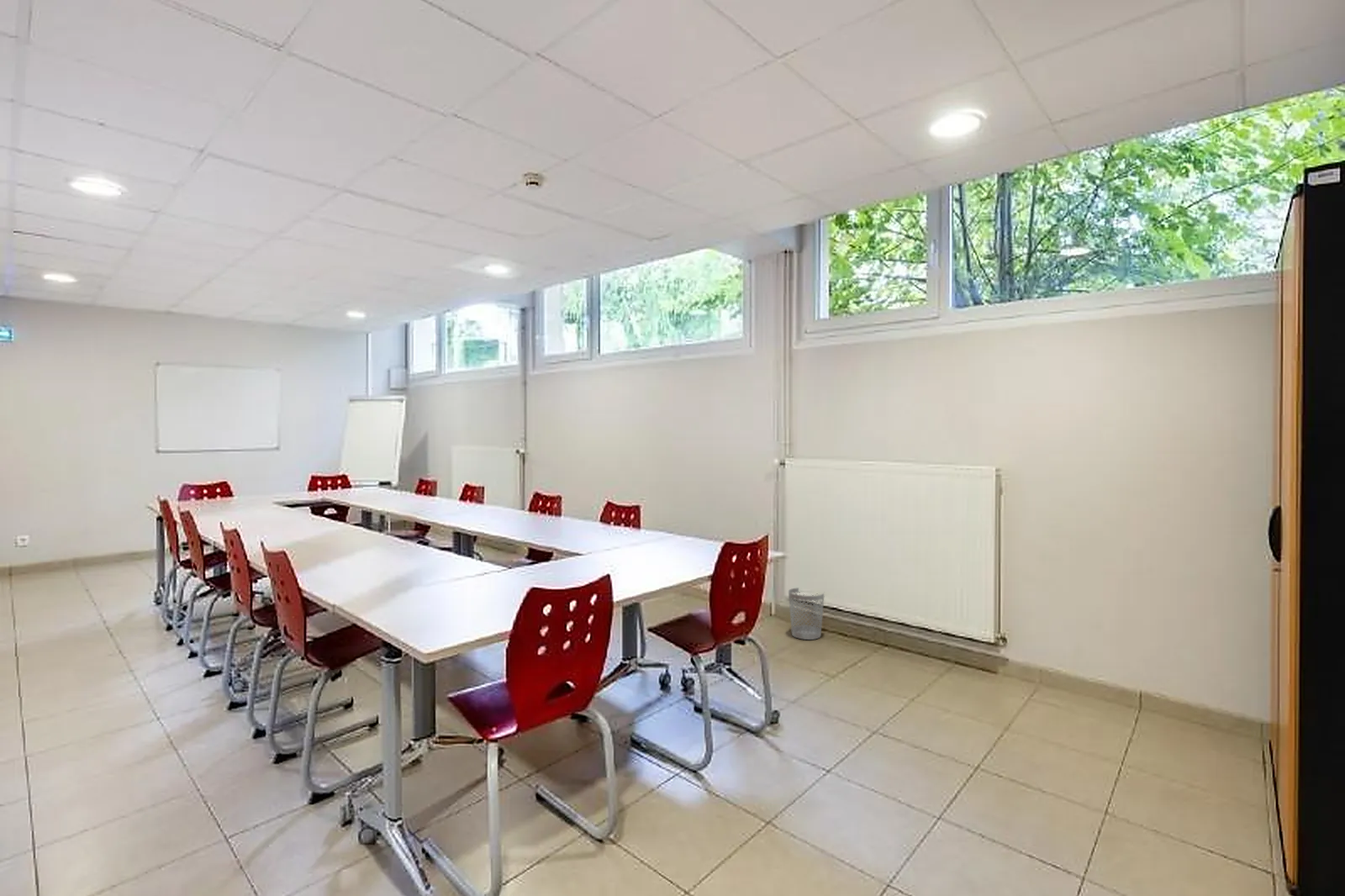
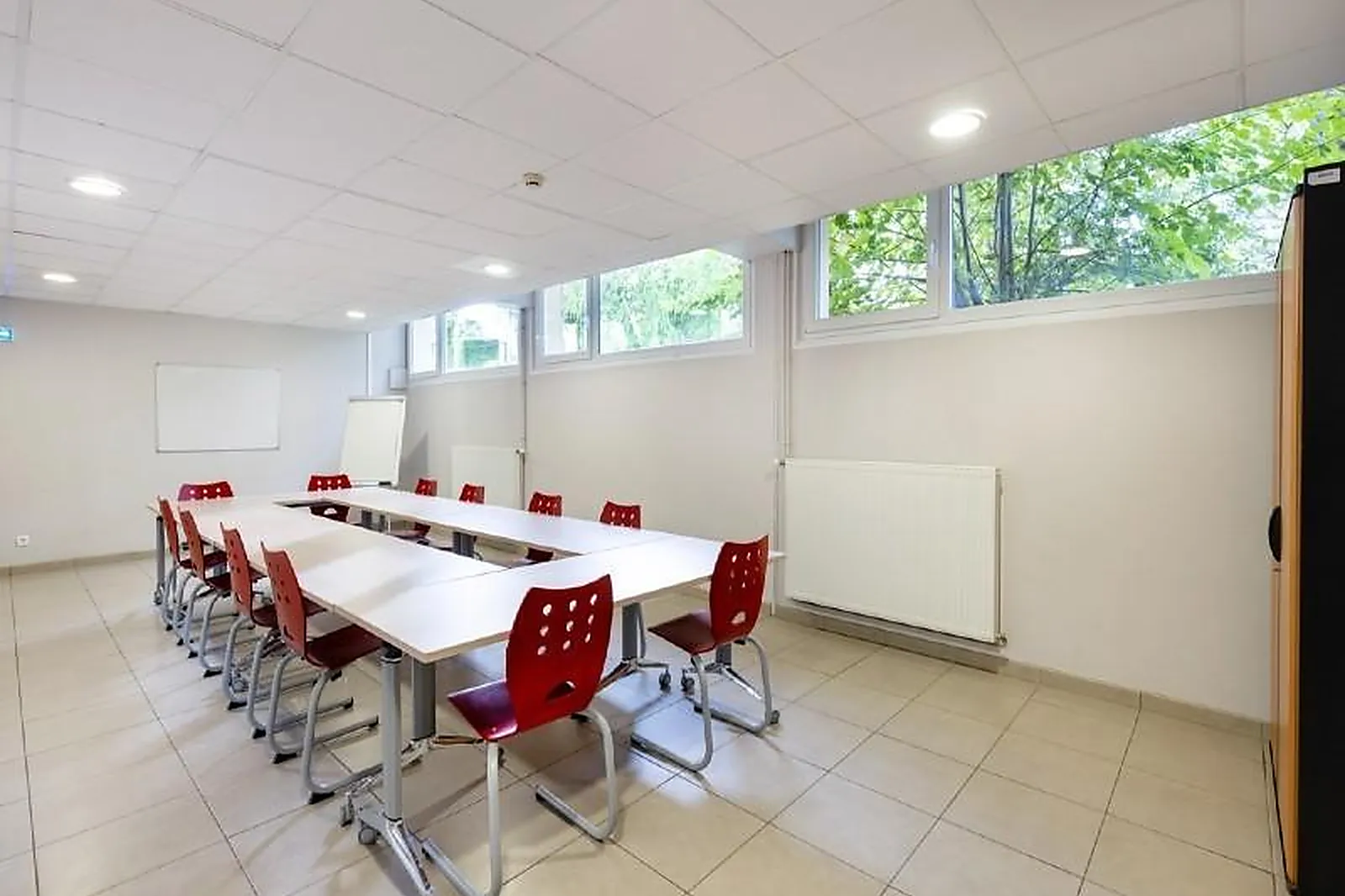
- wastebasket [788,587,825,640]
